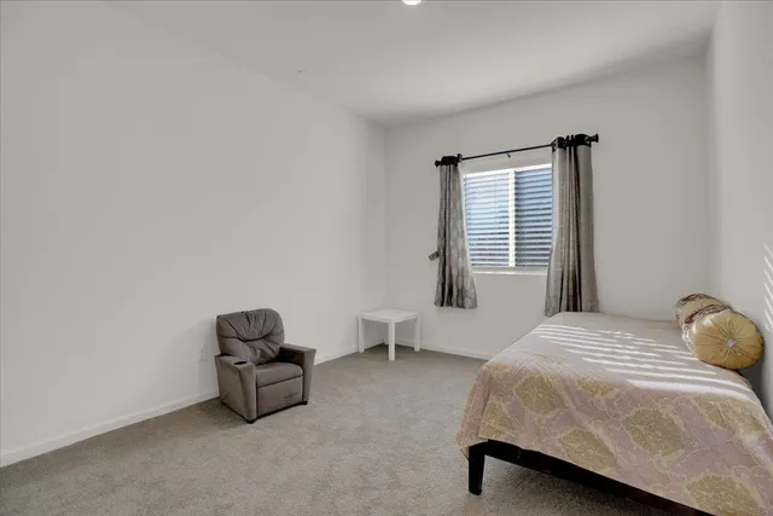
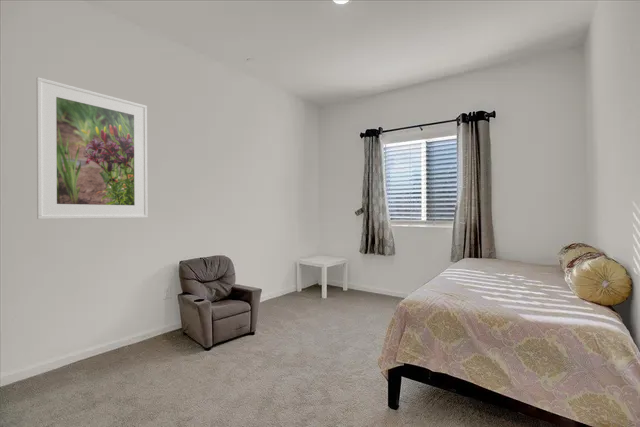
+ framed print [35,76,149,220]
